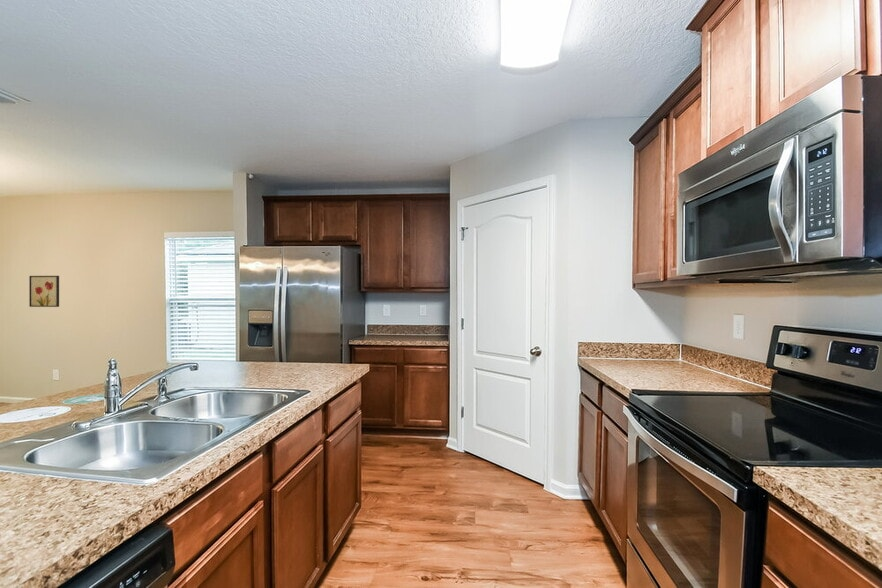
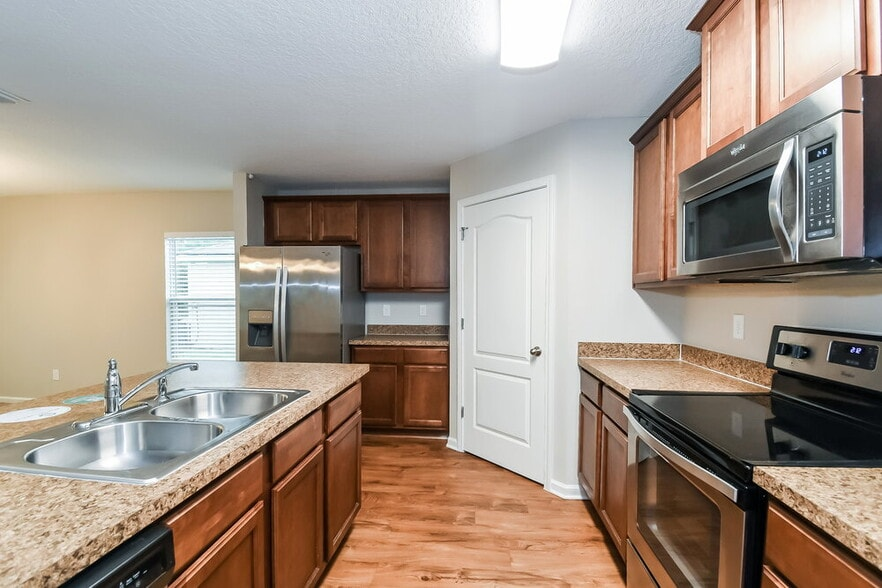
- wall art [28,275,60,308]
